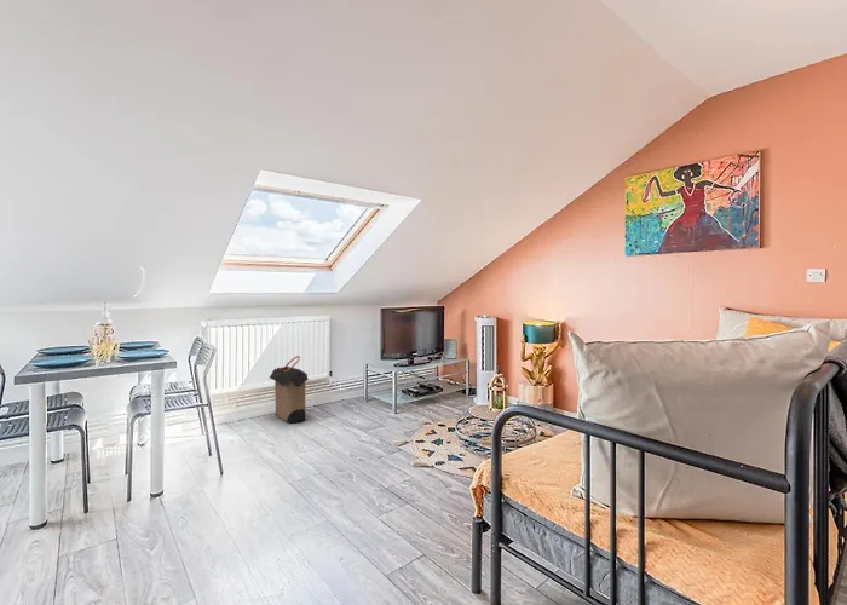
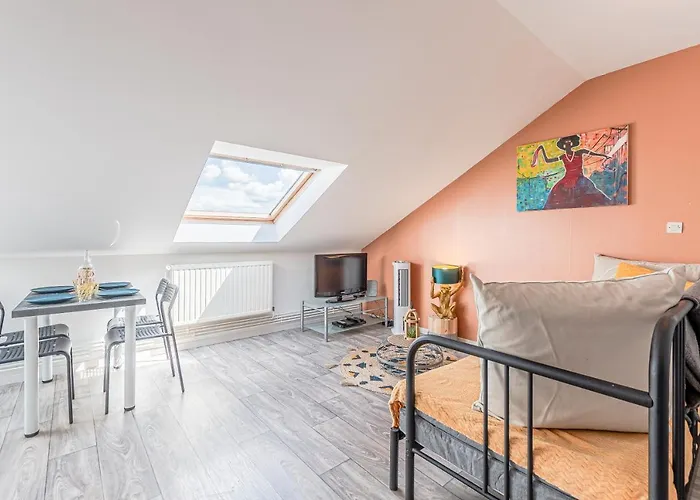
- laundry hamper [269,355,310,424]
